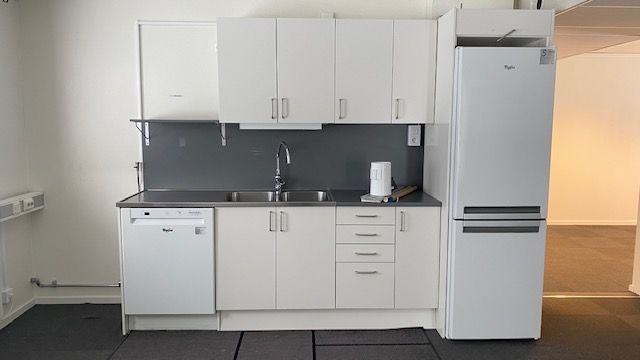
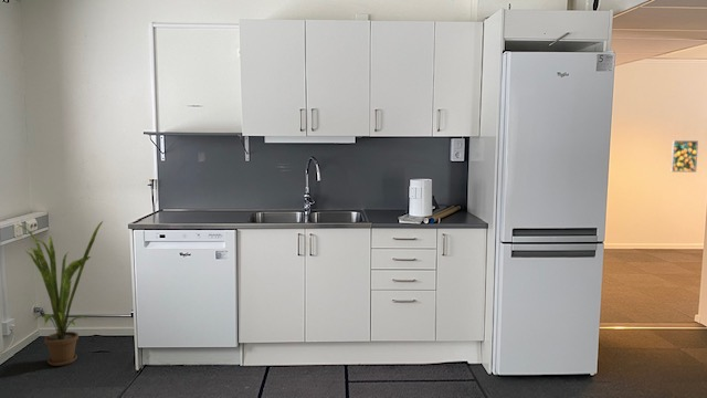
+ house plant [17,220,105,367]
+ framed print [671,139,699,172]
